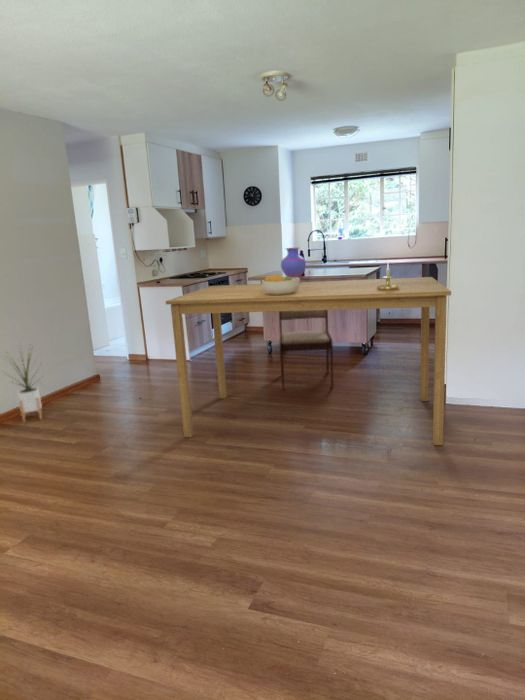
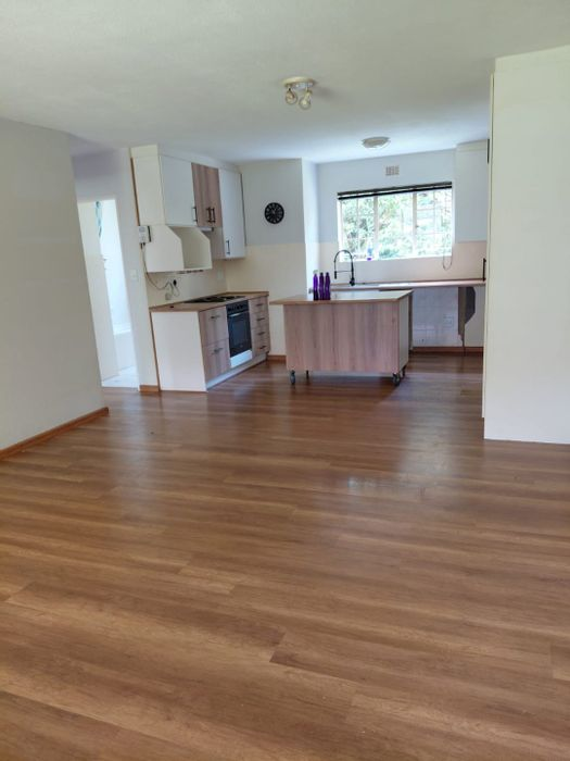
- fruit bowl [261,273,301,295]
- candle holder [377,262,399,291]
- dining table [165,276,452,446]
- house plant [0,343,43,424]
- dining chair [278,310,334,391]
- vase [280,247,307,284]
